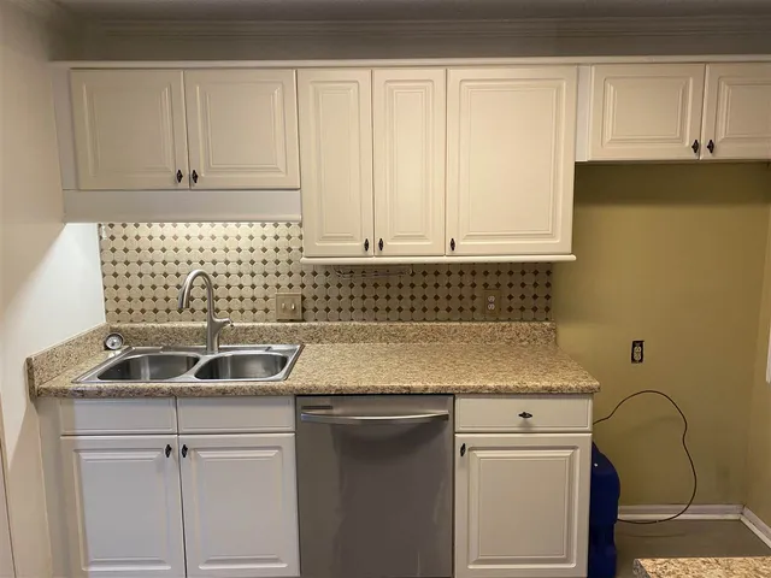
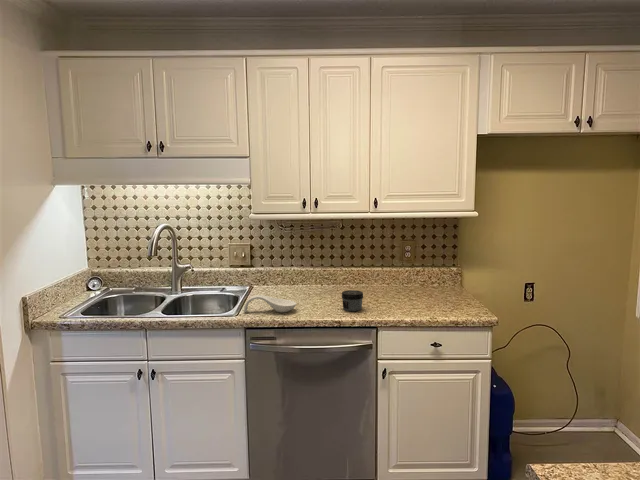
+ jar [341,289,364,312]
+ spoon rest [243,294,297,313]
